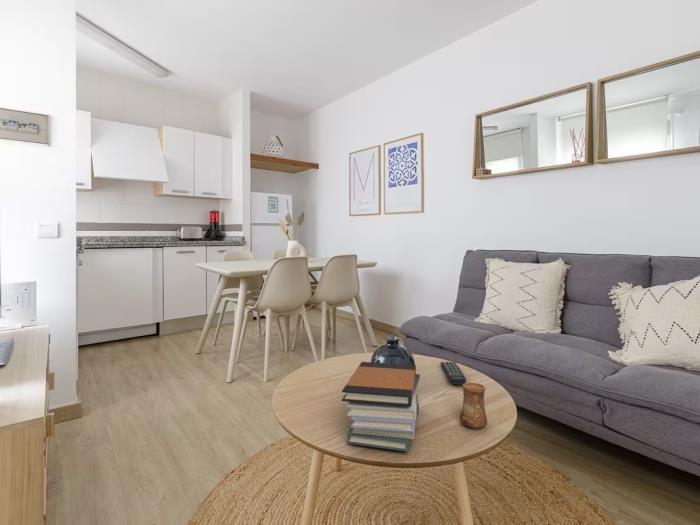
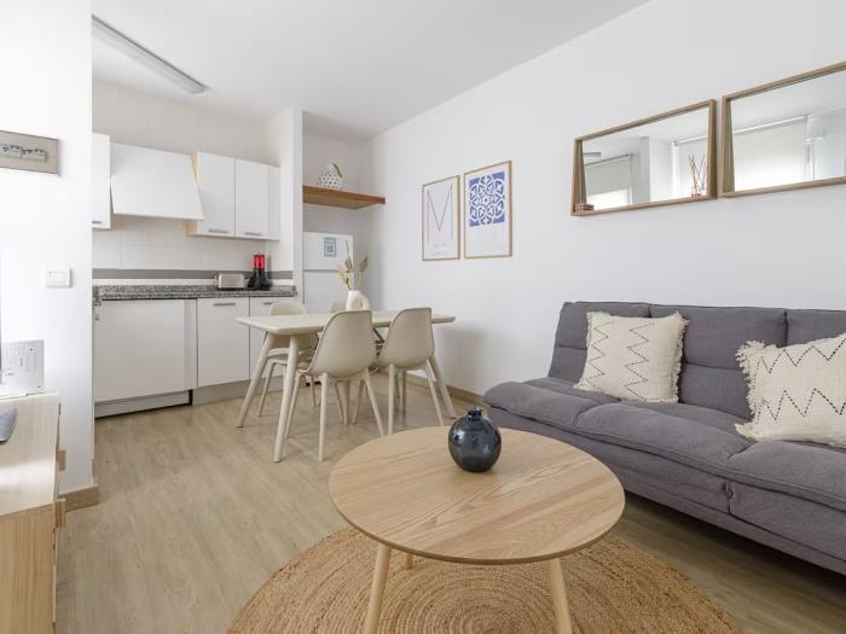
- remote control [440,361,467,386]
- book stack [341,361,421,453]
- cup [459,382,488,430]
